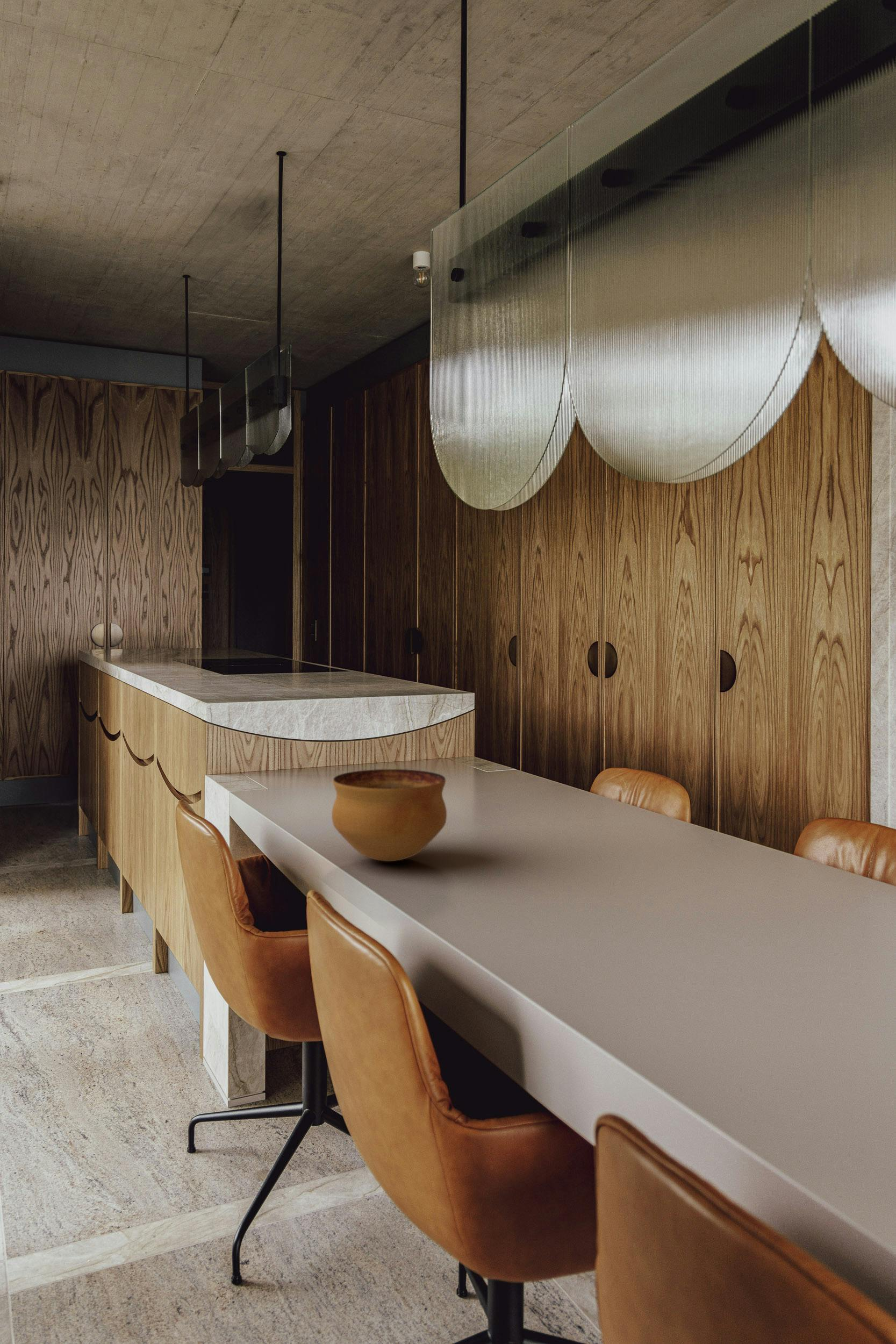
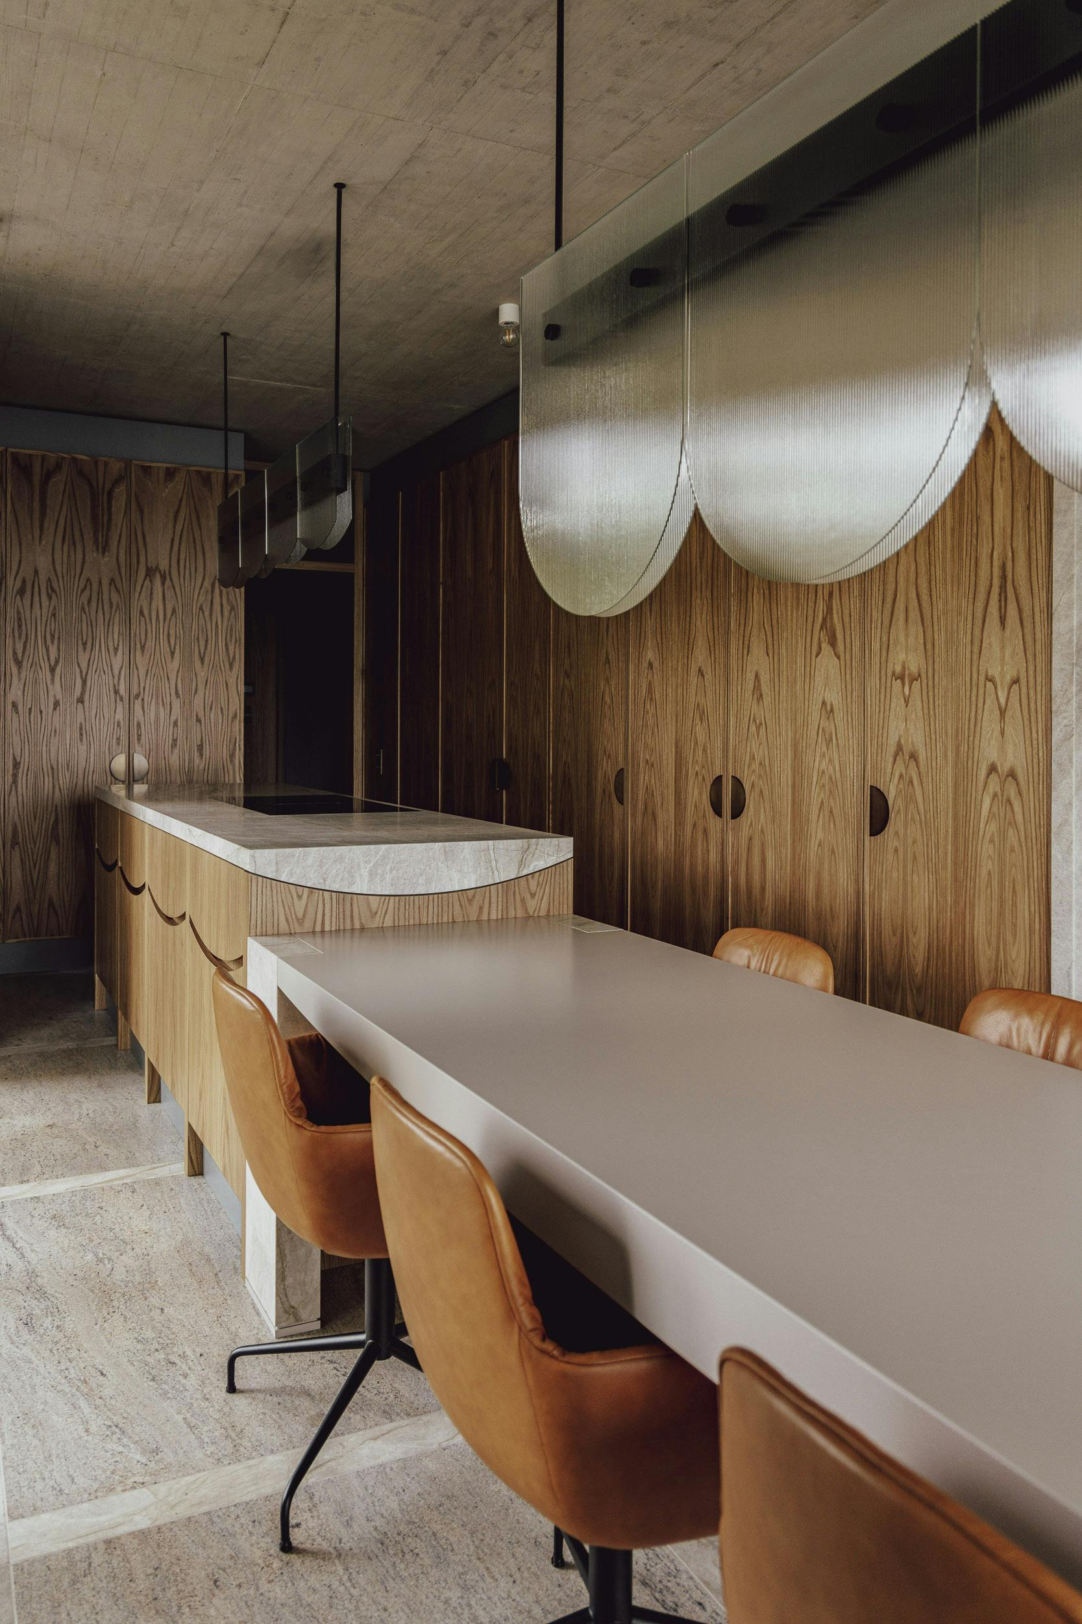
- bowl [331,769,447,862]
